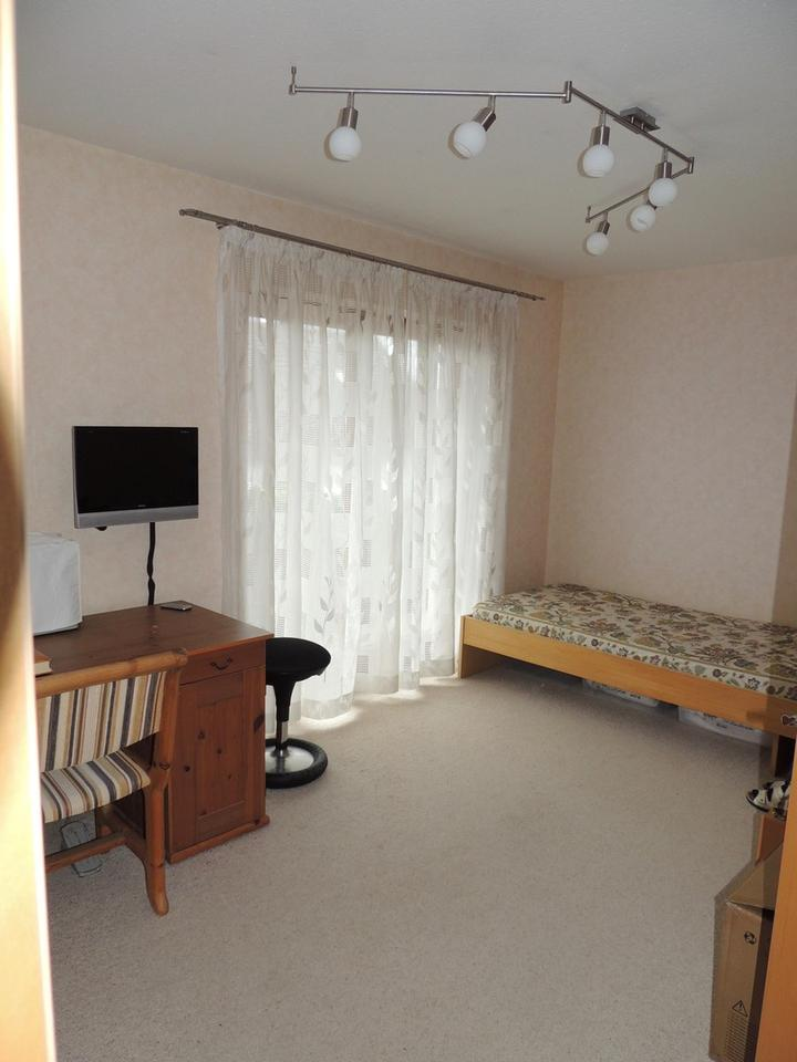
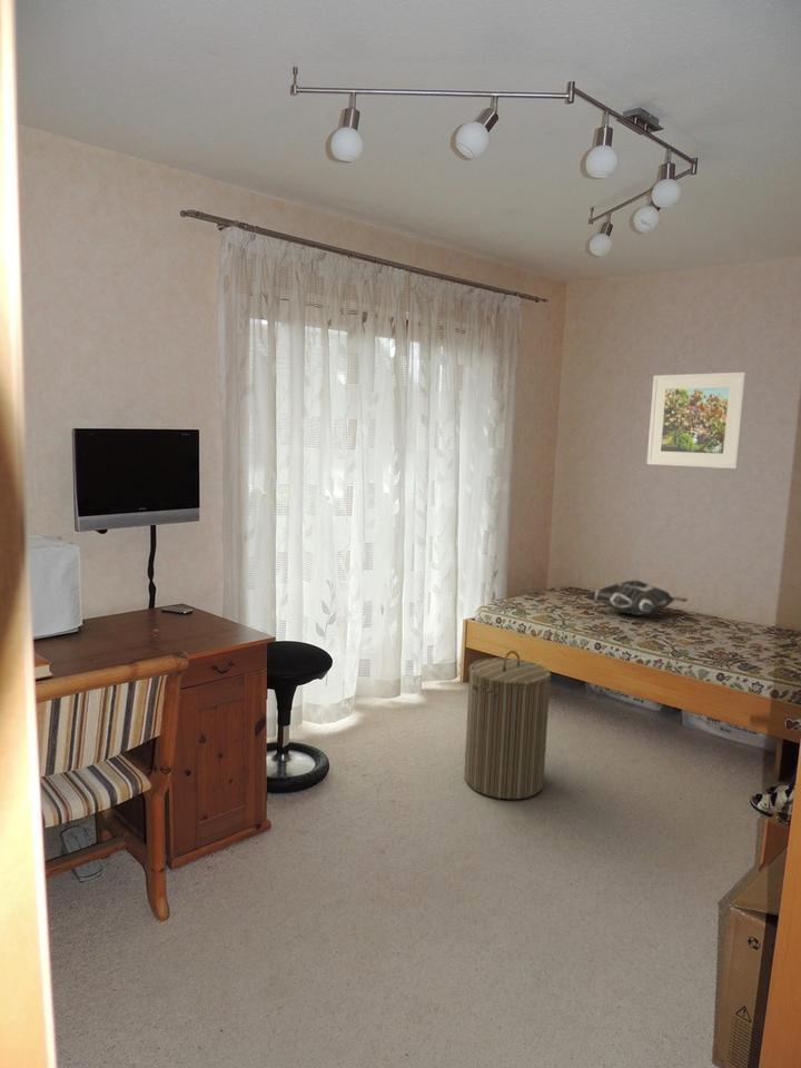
+ decorative pillow [584,580,689,616]
+ laundry hamper [463,650,552,800]
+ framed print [645,370,748,469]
